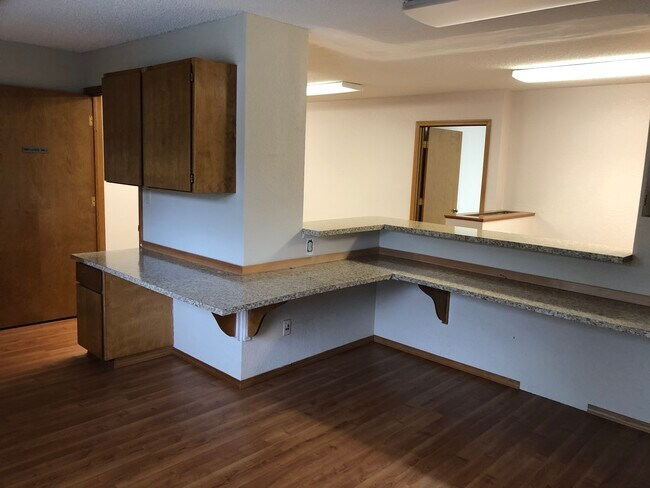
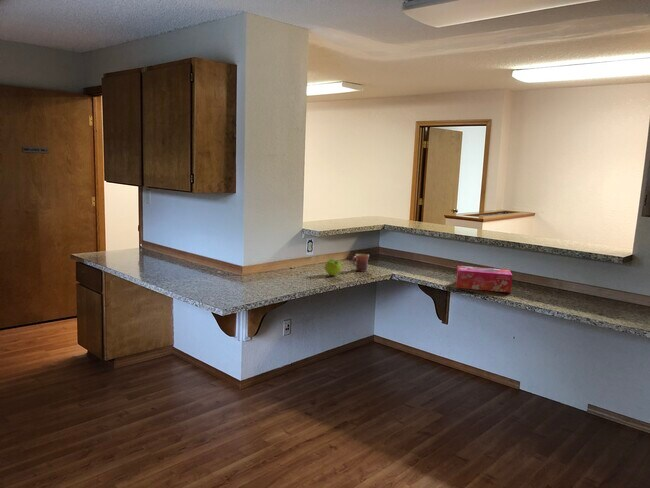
+ mug [351,253,370,273]
+ fruit [324,257,342,277]
+ tissue box [455,265,513,294]
